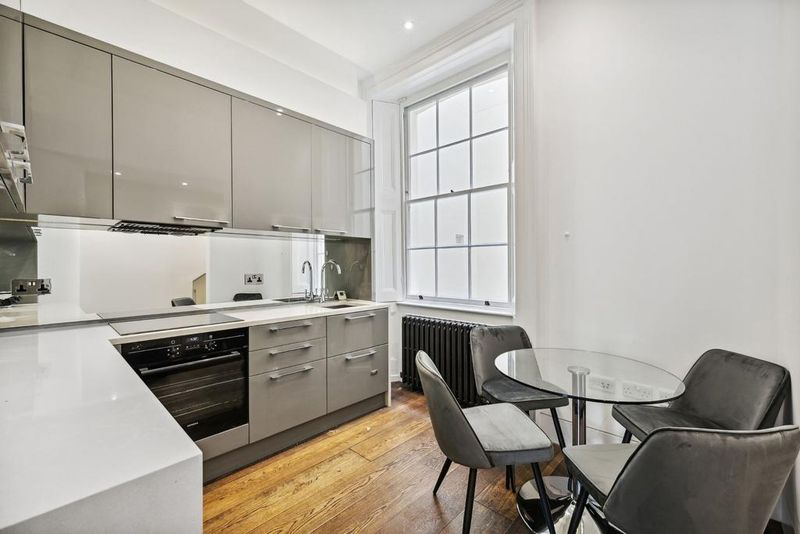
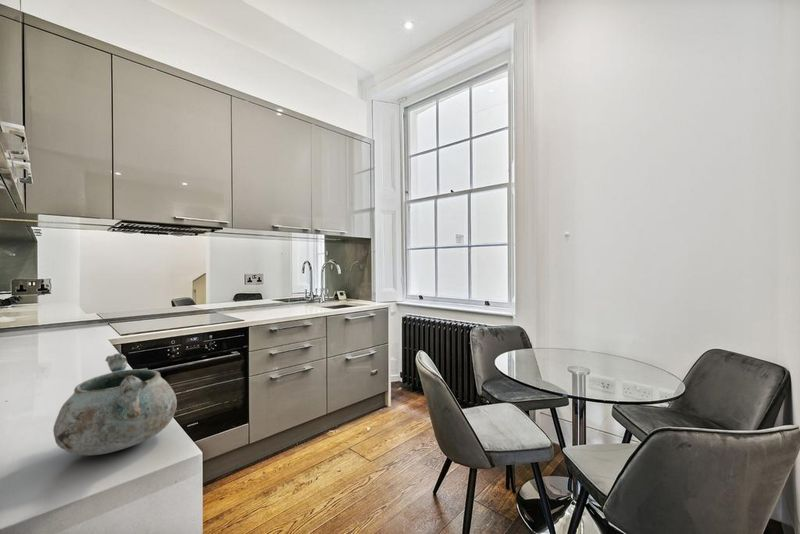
+ bowl [52,352,178,456]
